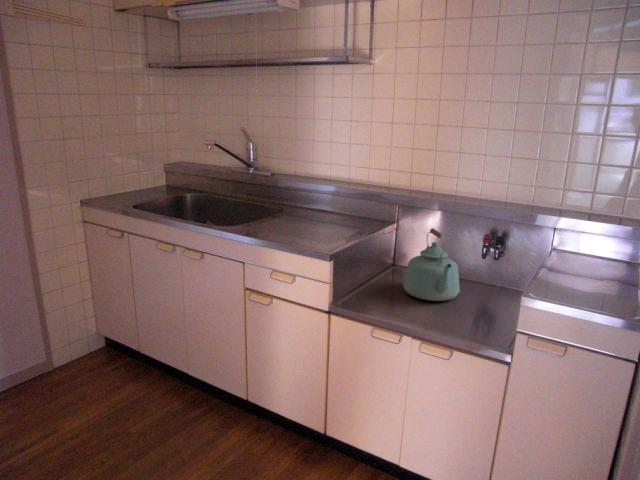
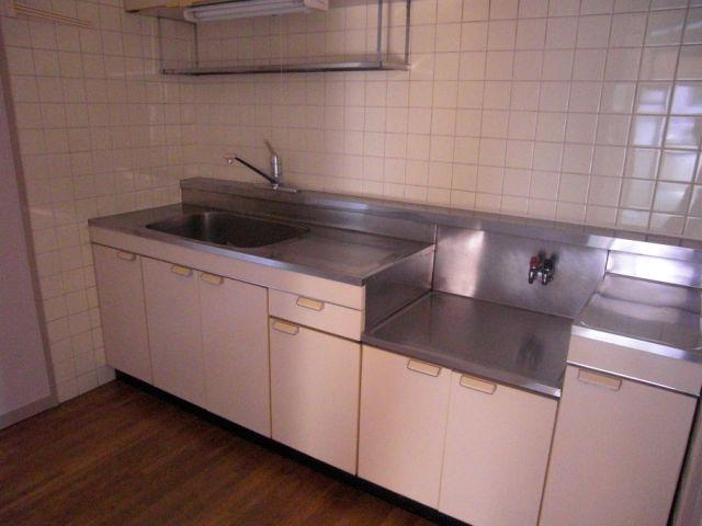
- kettle [402,227,461,302]
